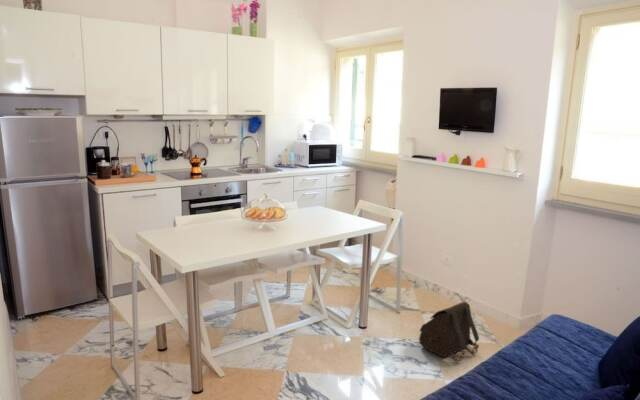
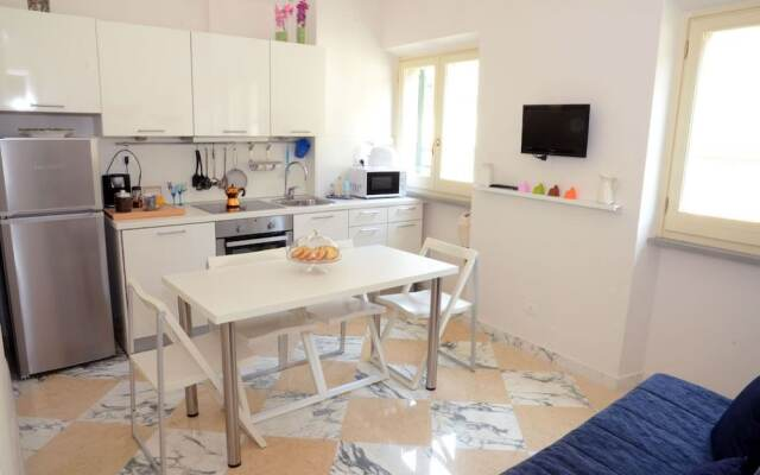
- satchel [418,301,480,362]
